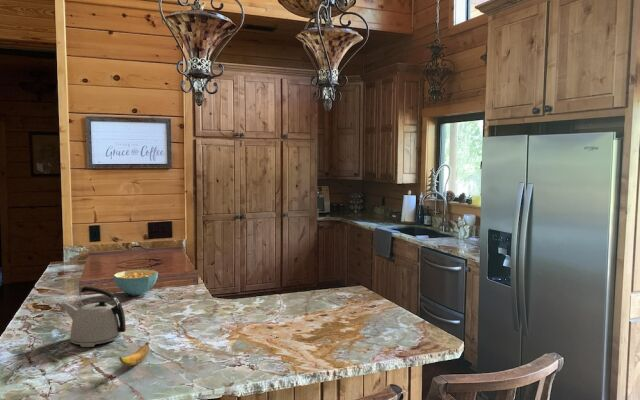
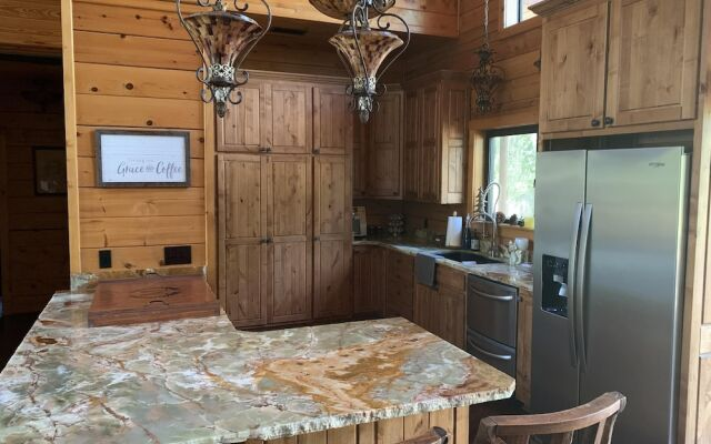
- banana [118,342,149,367]
- cereal bowl [113,269,159,296]
- kettle [61,285,127,348]
